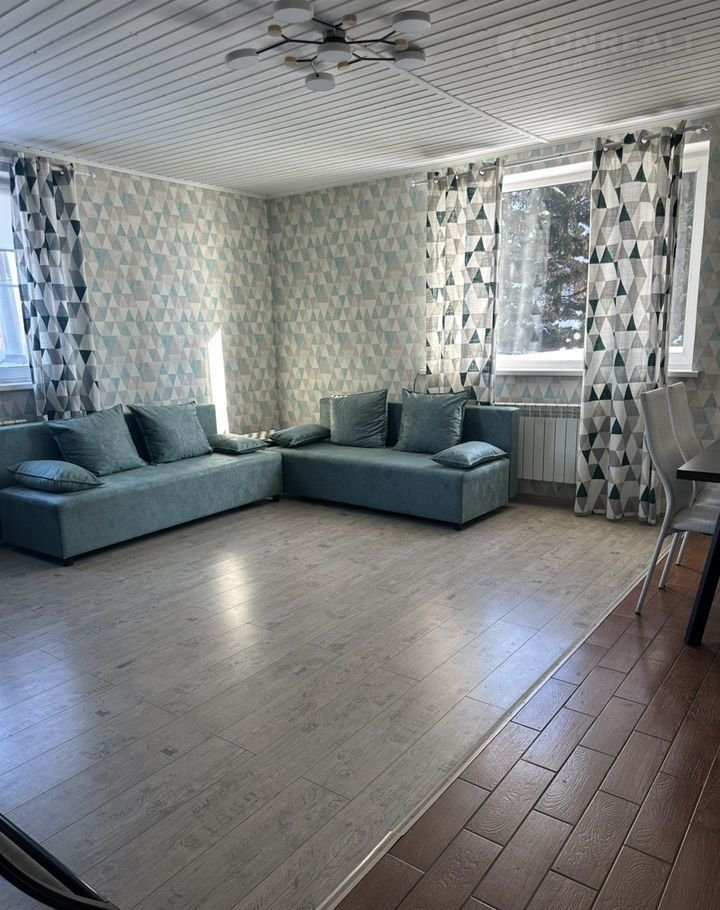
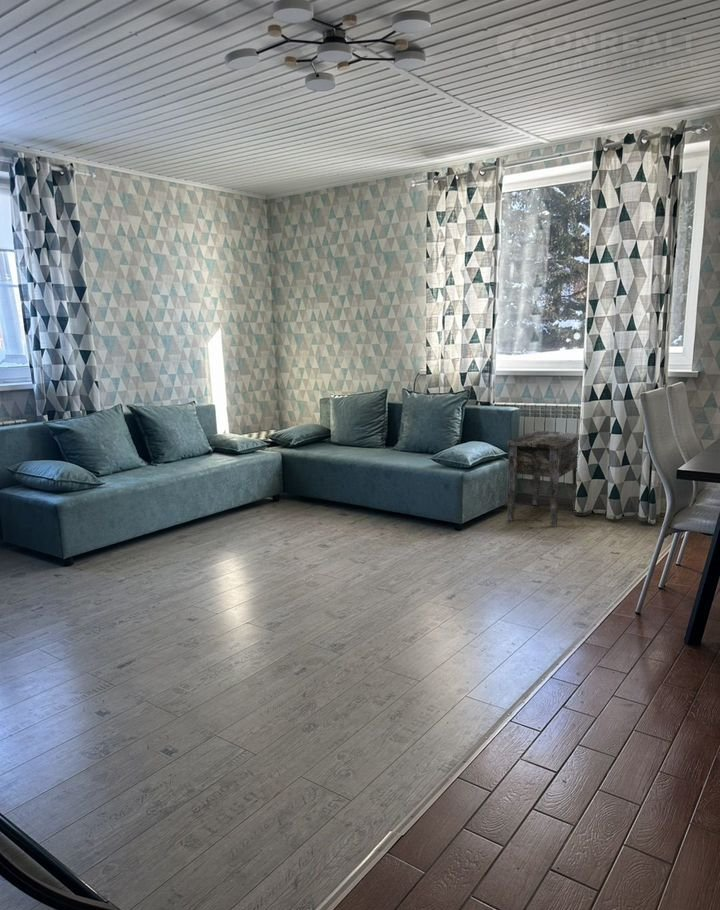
+ side table [506,429,580,528]
